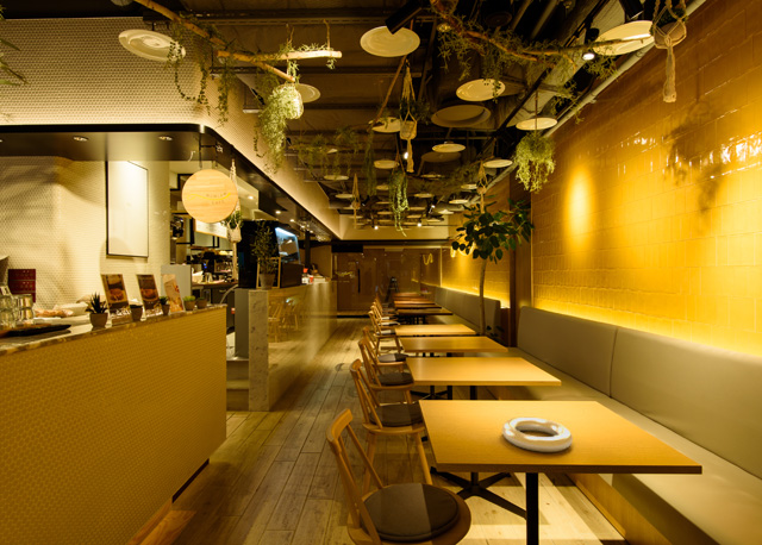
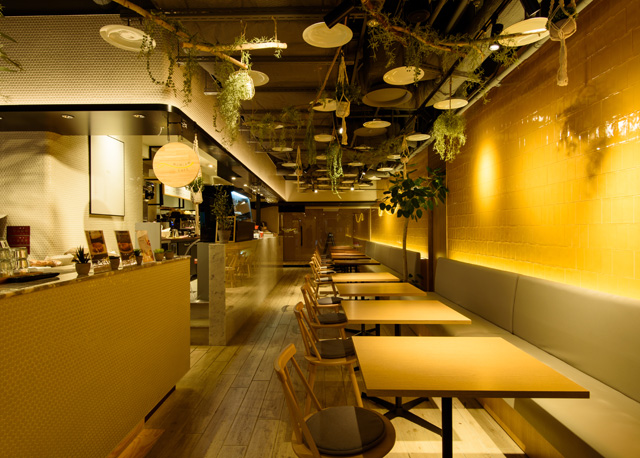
- o-ring [501,416,574,453]
